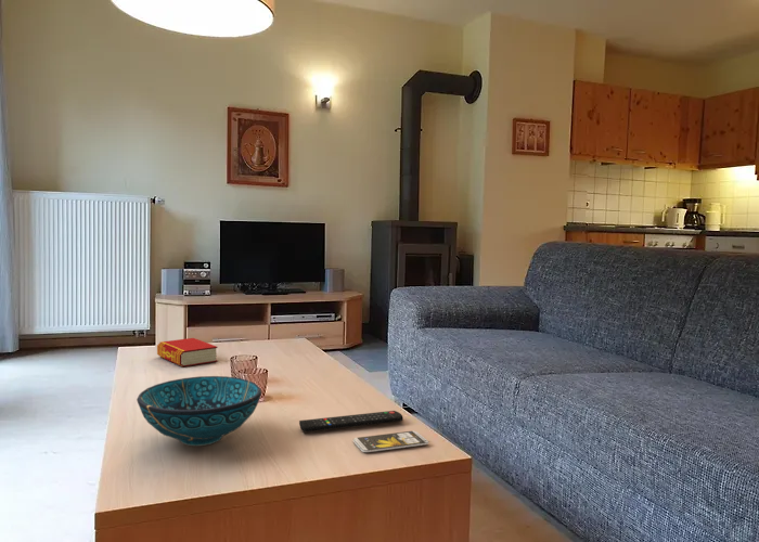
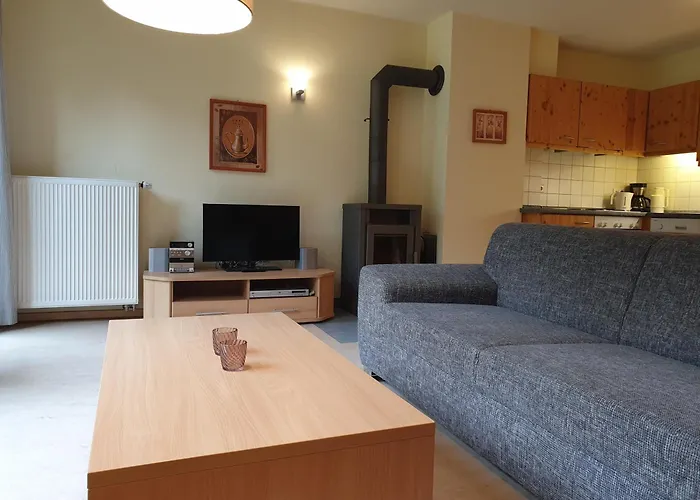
- smartphone [352,430,429,453]
- decorative bowl [136,375,262,447]
- remote control [298,410,404,434]
- book [156,337,219,369]
